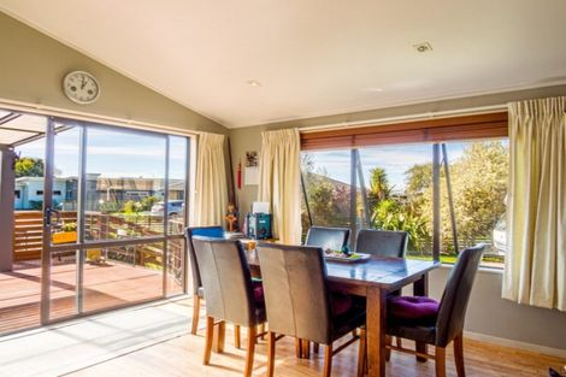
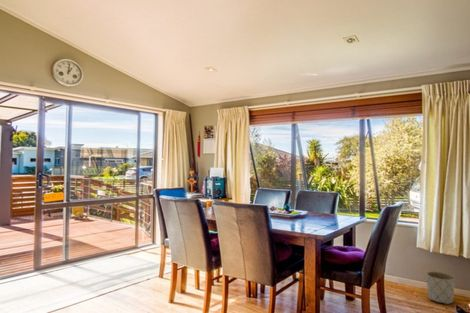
+ planter [425,271,455,305]
